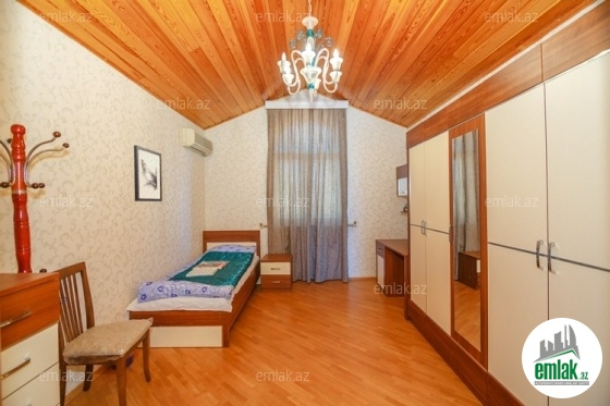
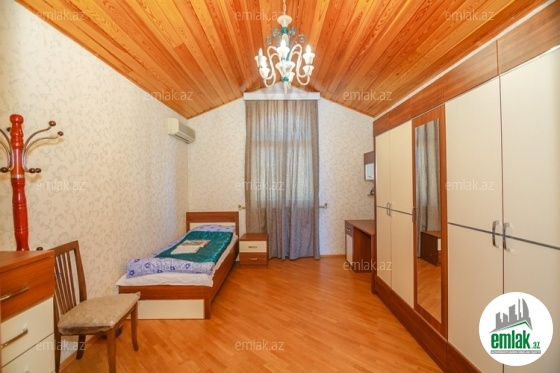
- wall art [133,144,163,202]
